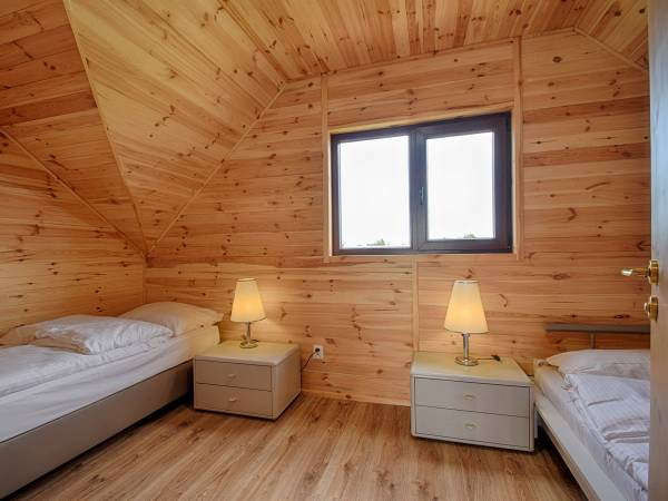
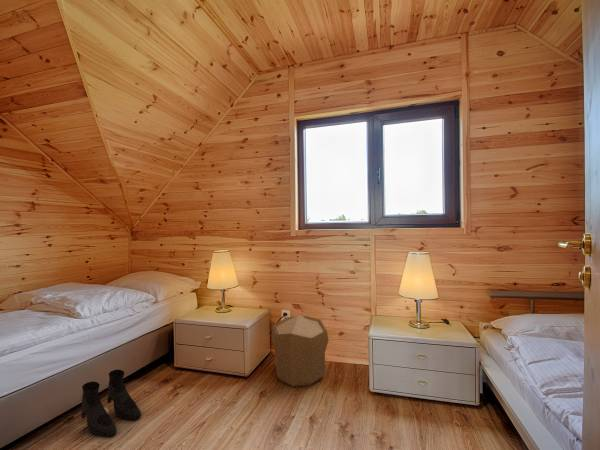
+ pouf [271,314,329,388]
+ boots [80,369,142,438]
